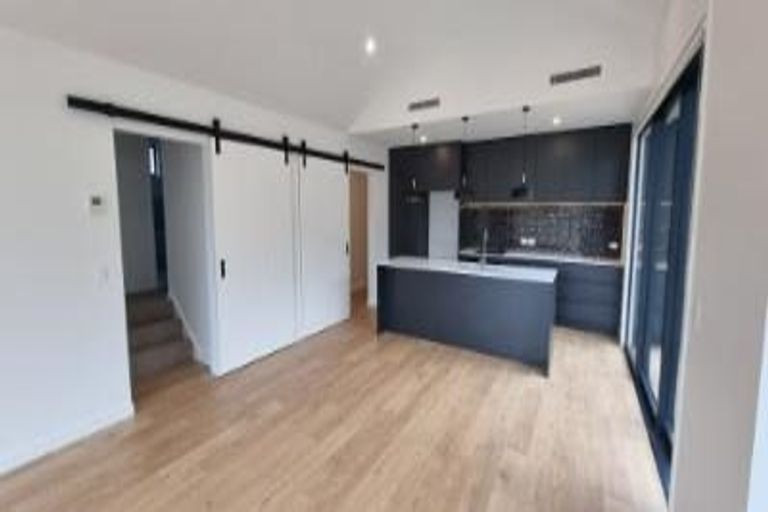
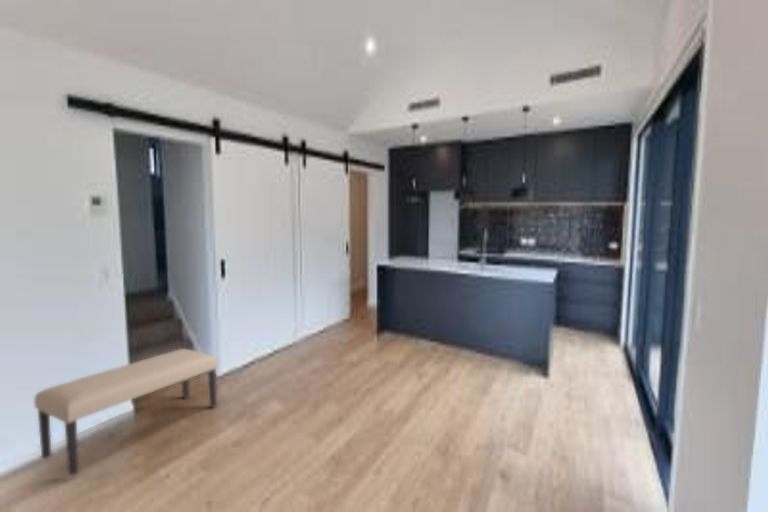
+ bench [33,348,219,477]
